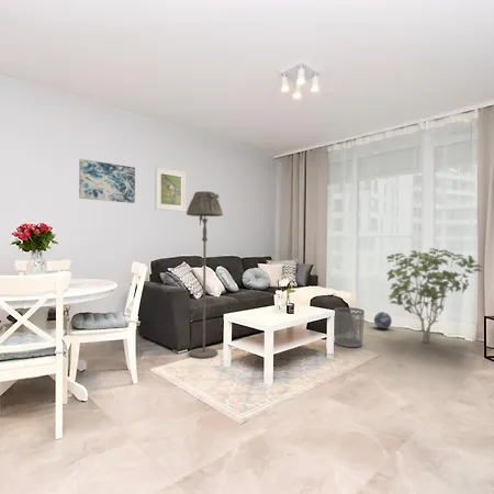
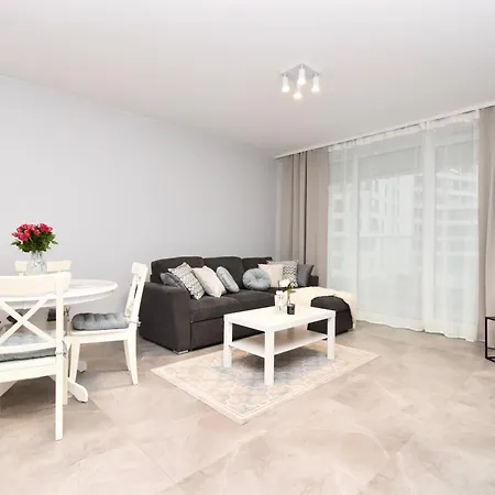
- waste bin [333,306,366,348]
- floor lamp [186,190,224,359]
- shrub [385,247,483,344]
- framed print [154,166,187,213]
- decorative ball [373,311,393,330]
- wall art [78,158,136,204]
